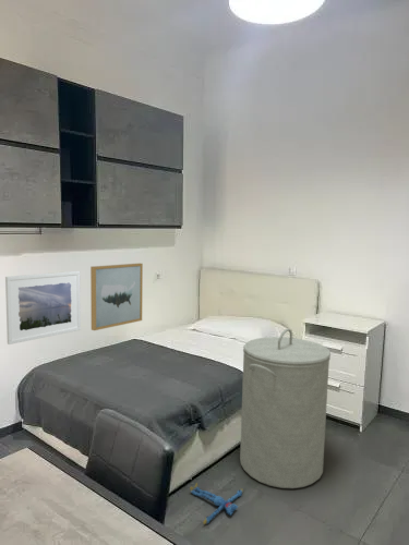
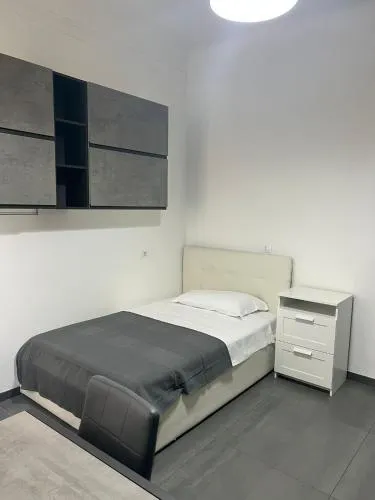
- plush toy [189,482,244,525]
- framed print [4,270,82,346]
- wall art [89,262,144,331]
- laundry hamper [239,328,332,489]
